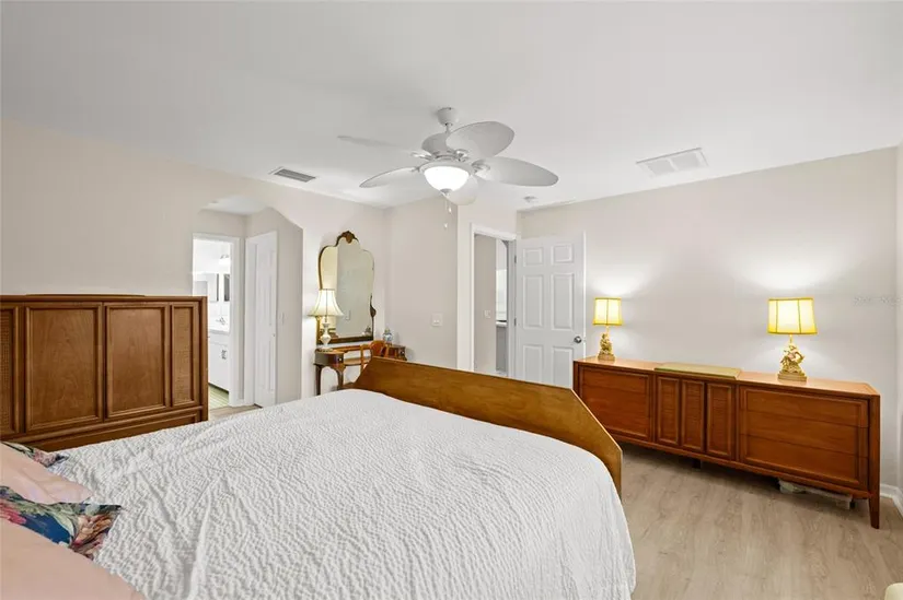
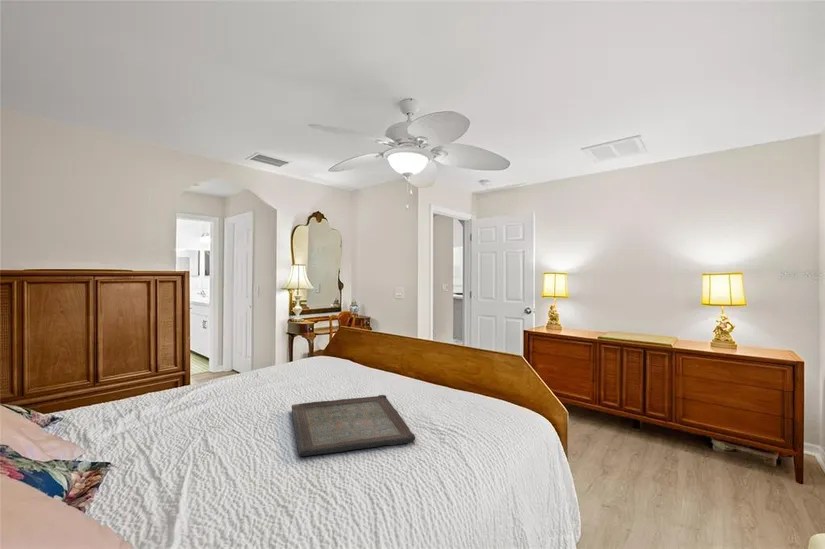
+ serving tray [291,394,416,457]
